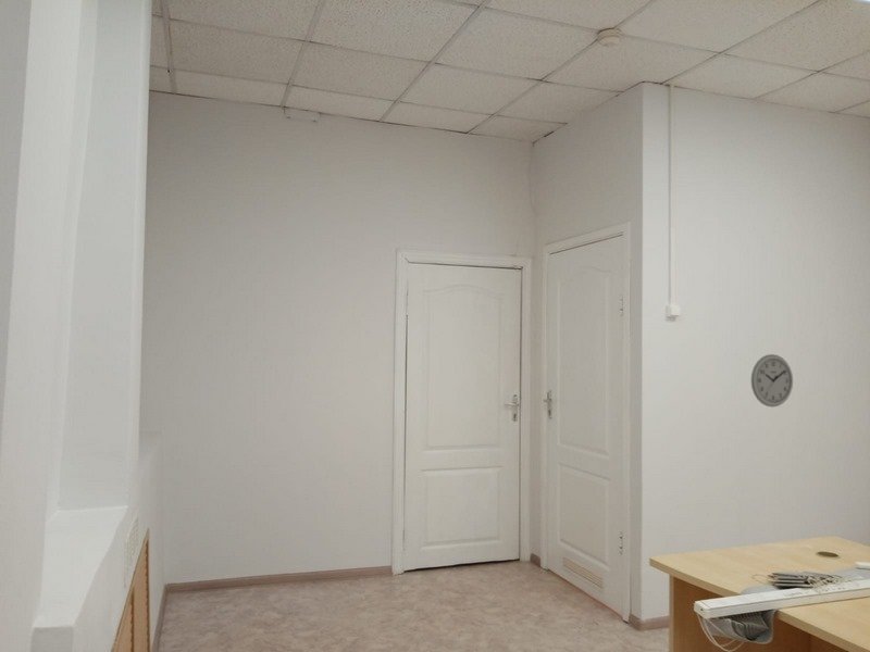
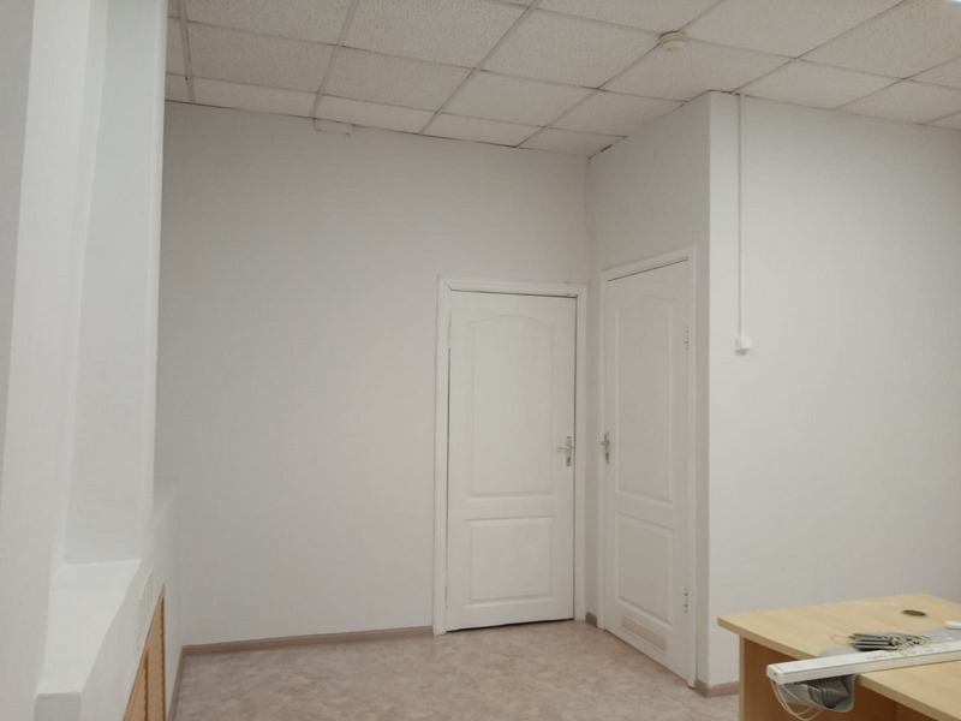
- wall clock [750,353,794,409]
